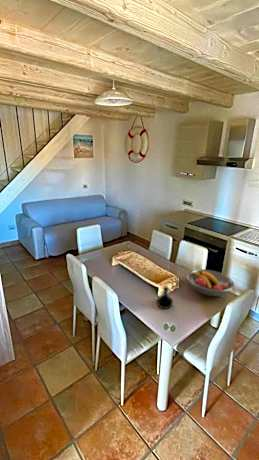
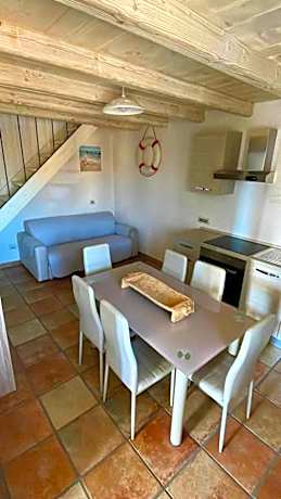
- tequila bottle [156,285,174,310]
- fruit bowl [186,268,235,297]
